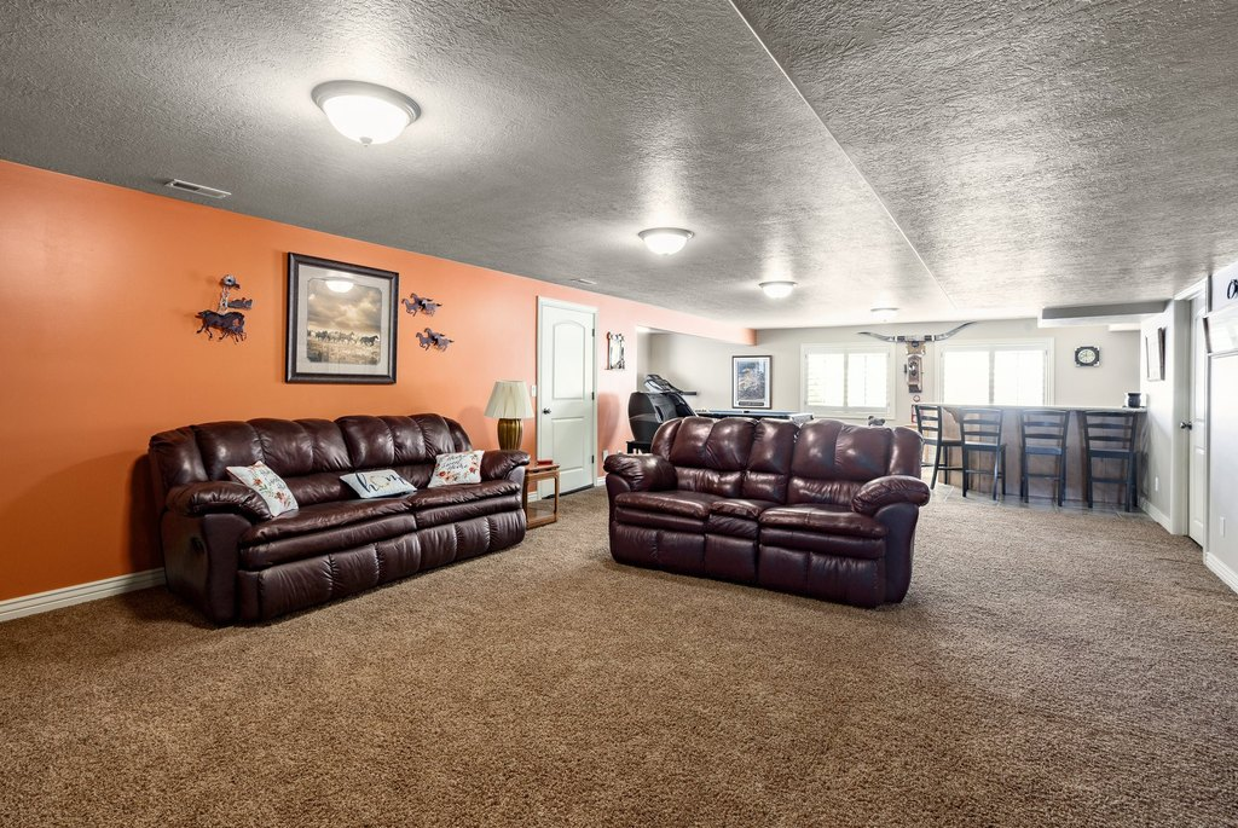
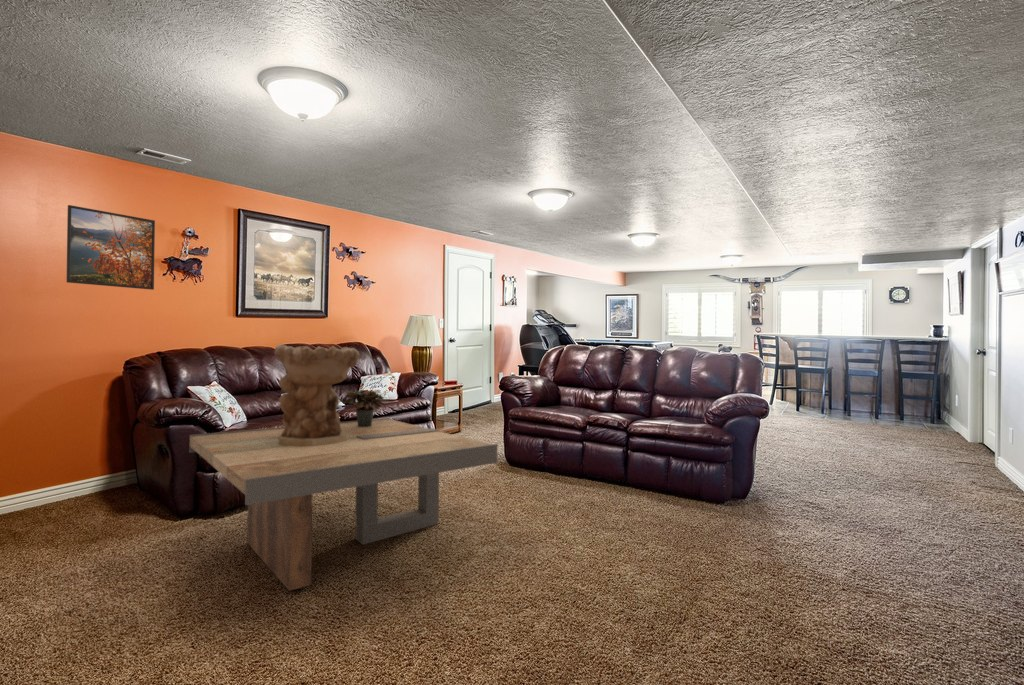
+ coffee table [188,417,499,592]
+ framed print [65,204,156,291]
+ decorative bowl [273,344,361,446]
+ potted plant [339,389,392,427]
